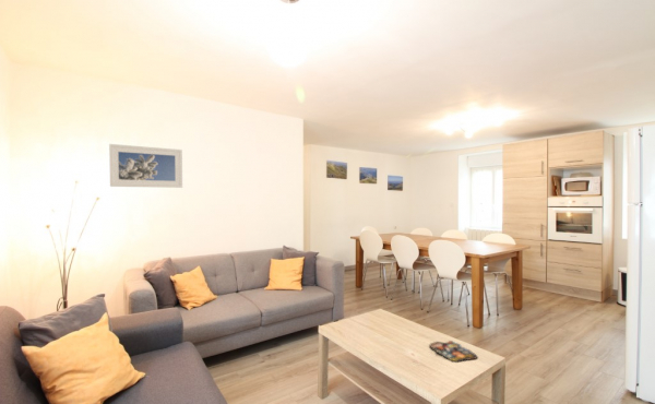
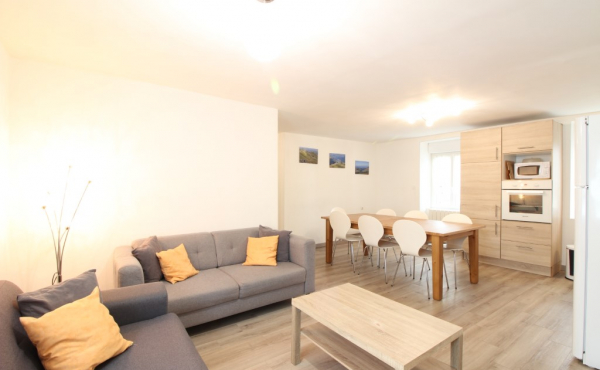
- magazine [429,340,478,363]
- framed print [108,143,183,189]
